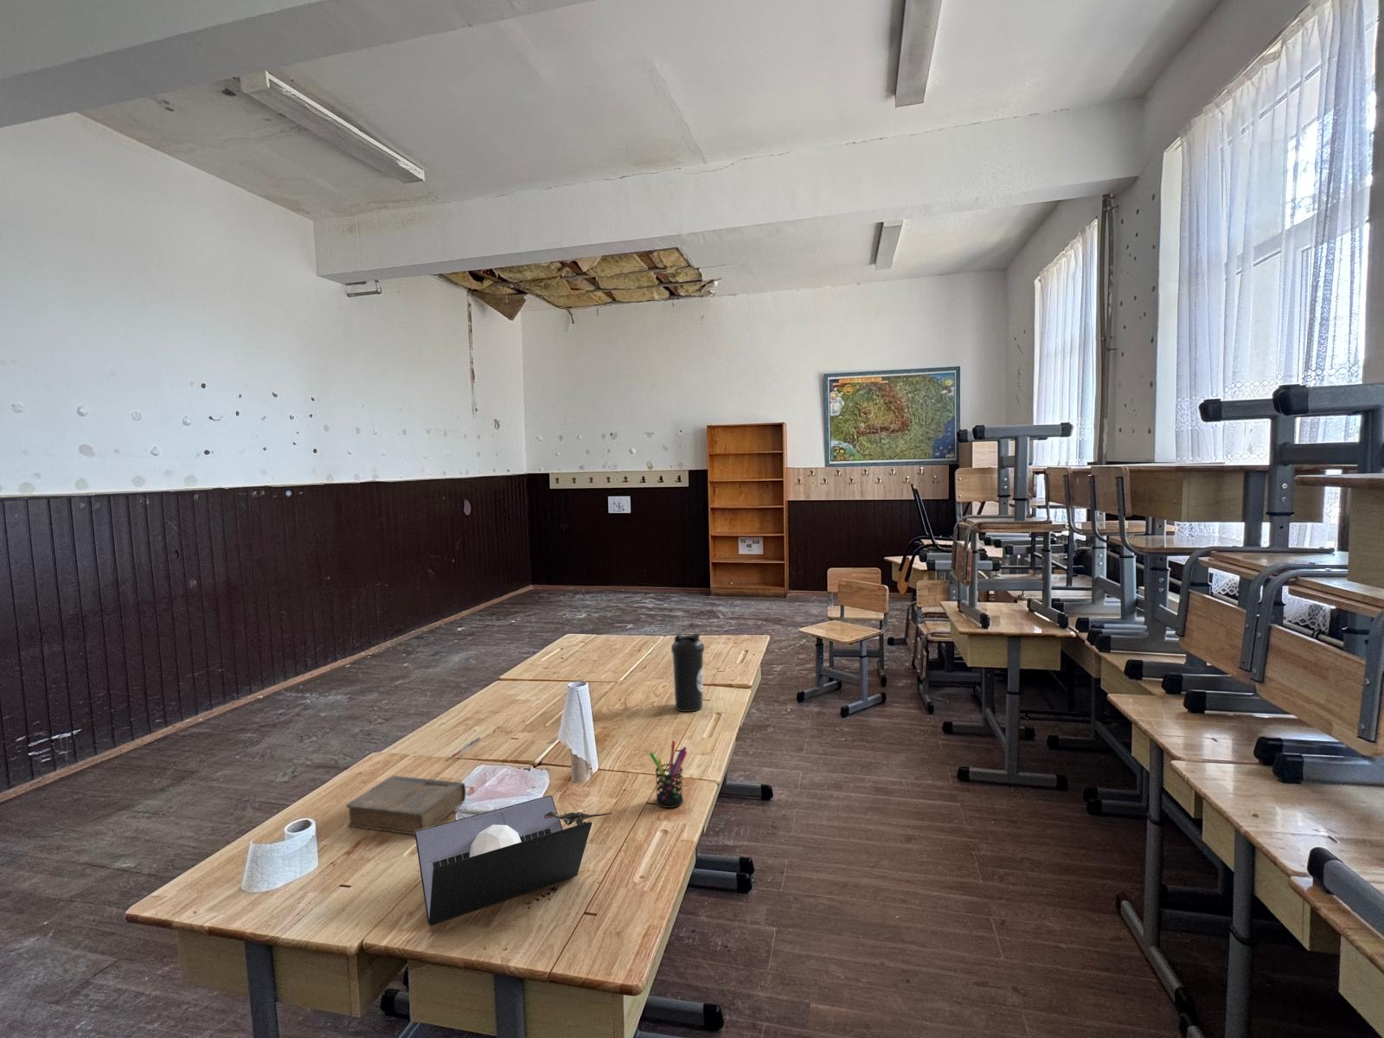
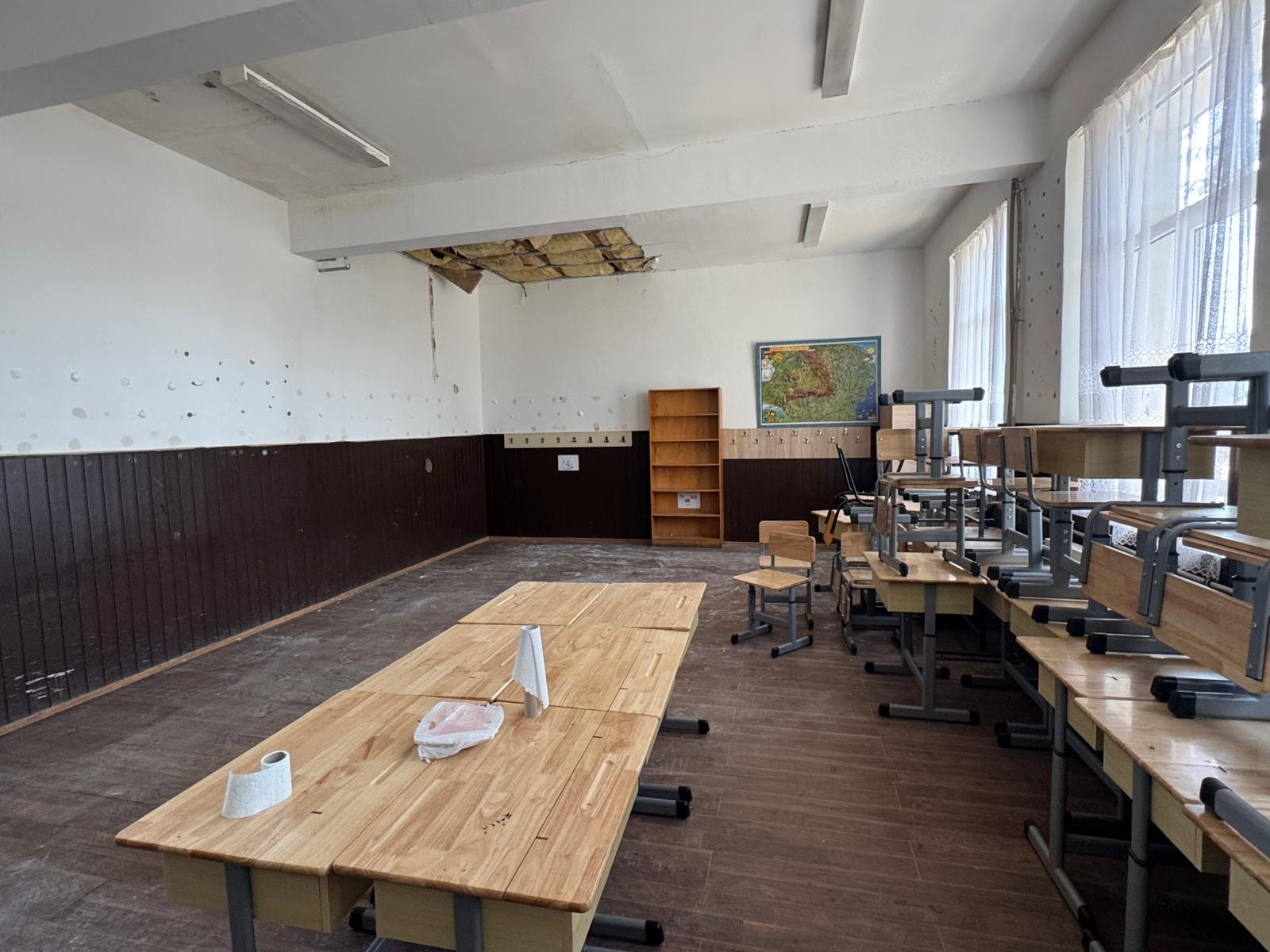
- laptop [414,794,612,927]
- water bottle [670,632,705,713]
- pen holder [648,739,689,809]
- book [345,775,468,835]
- pen [451,736,482,758]
